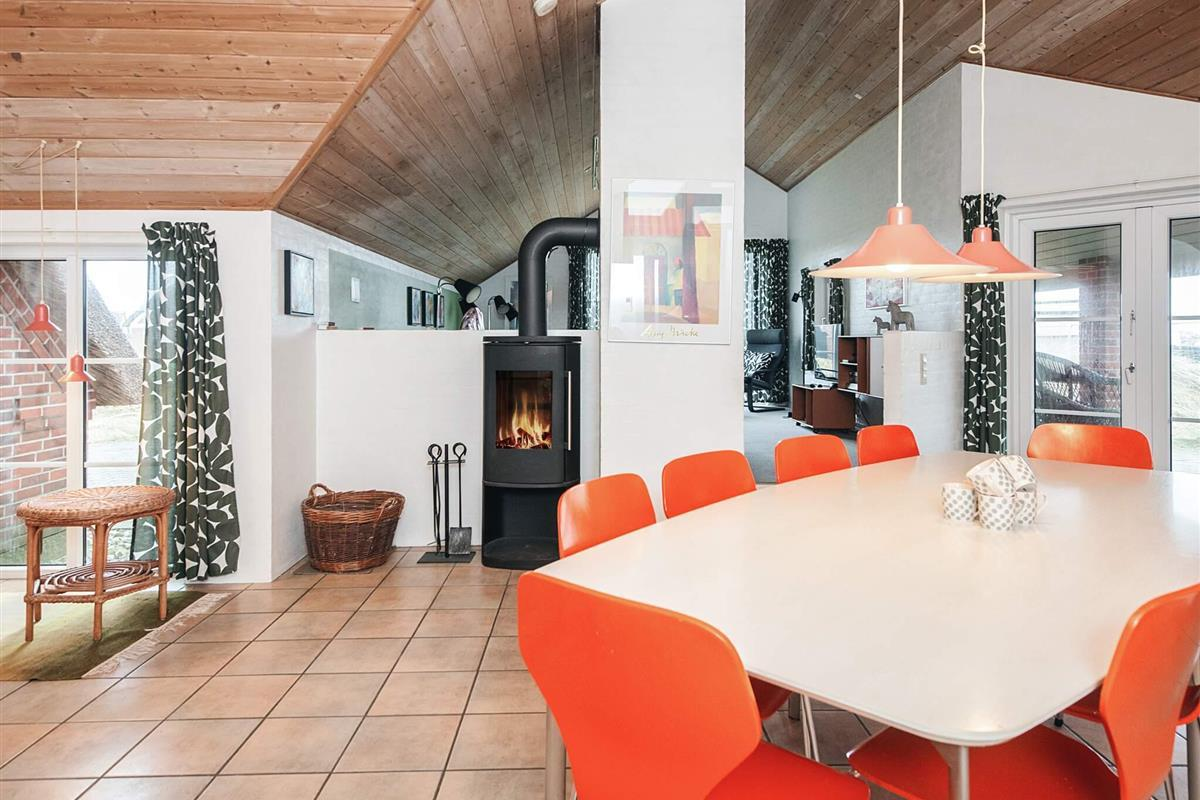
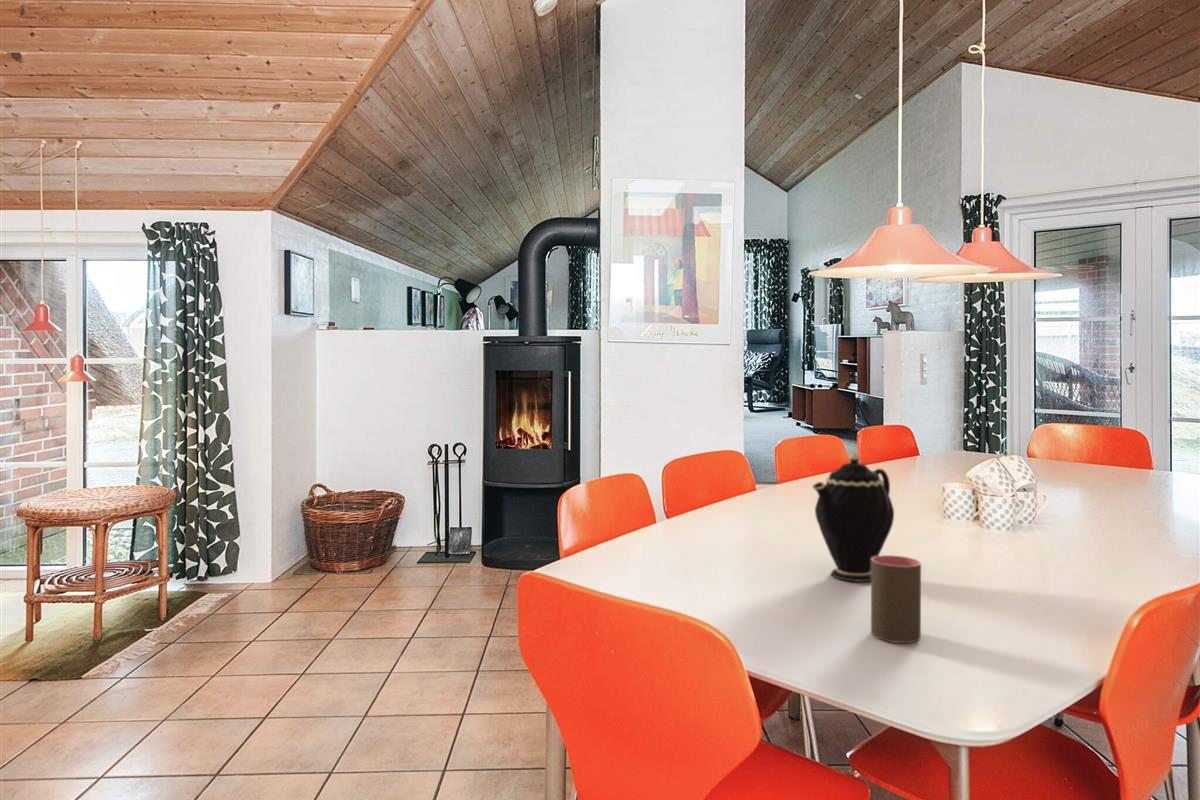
+ cup [870,554,922,644]
+ teapot [811,451,895,582]
